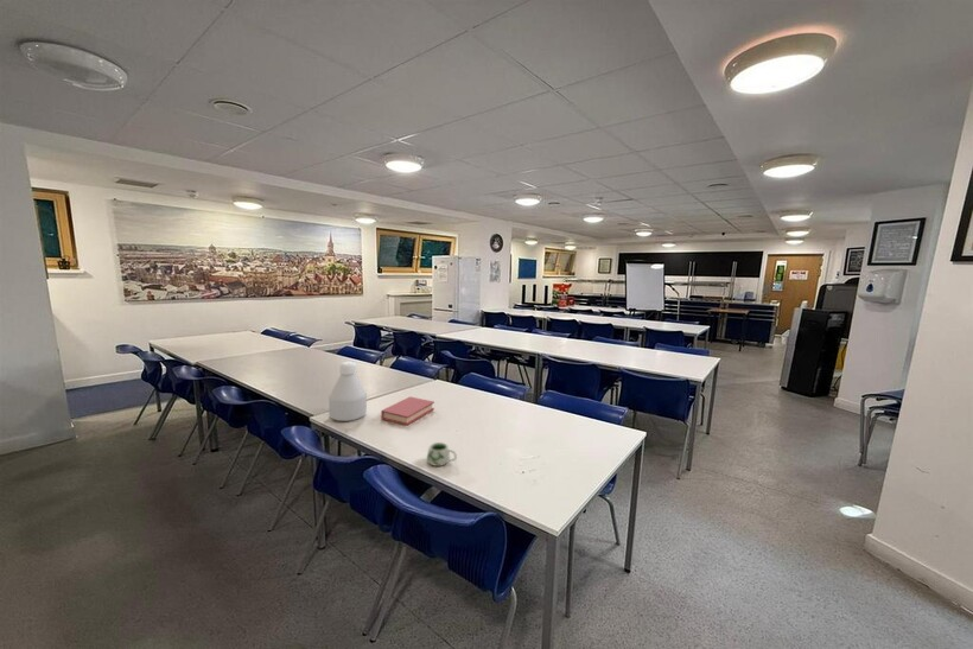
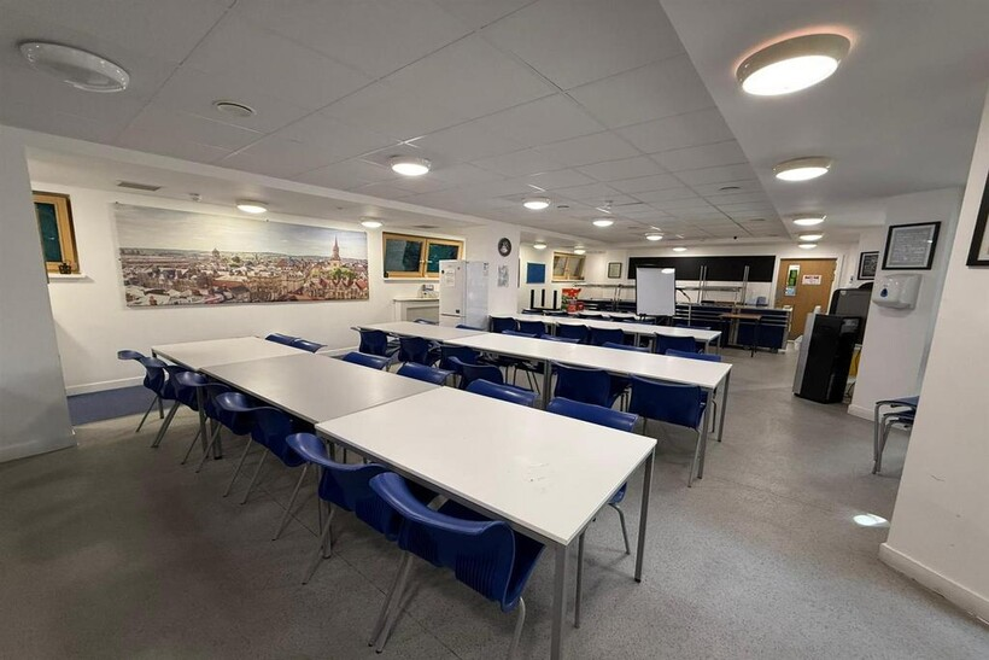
- bottle [327,361,368,422]
- mug [426,441,458,467]
- book [380,395,435,427]
